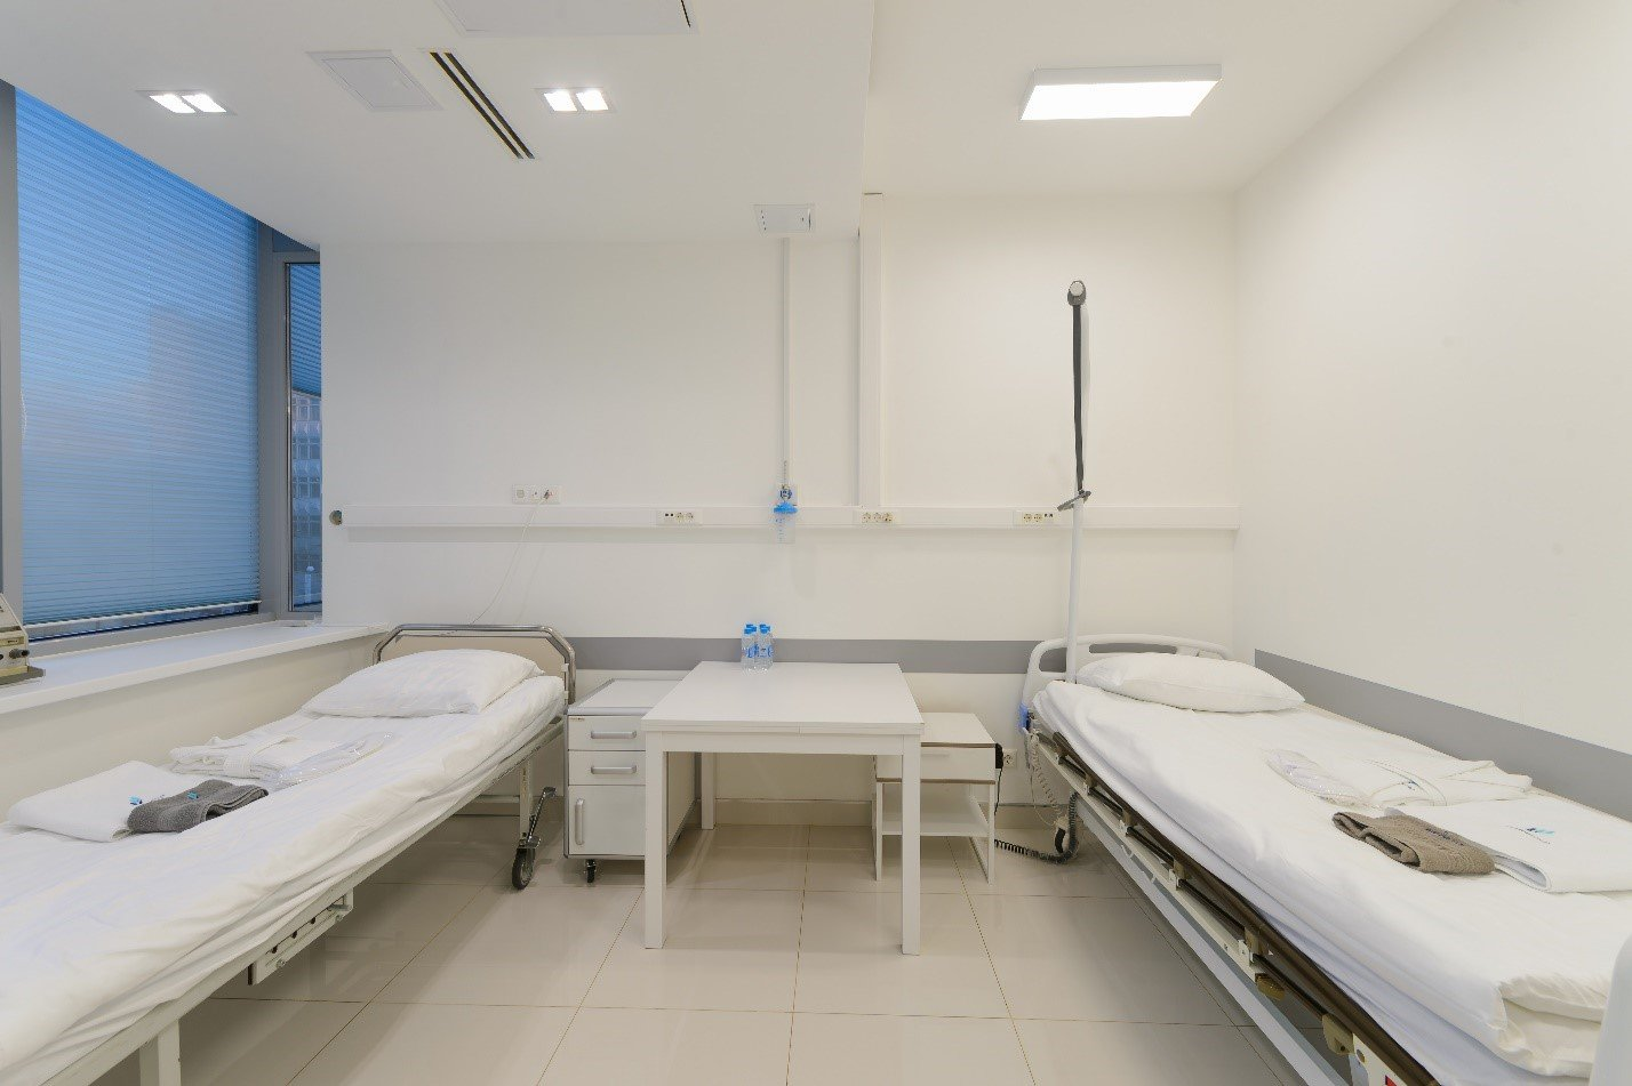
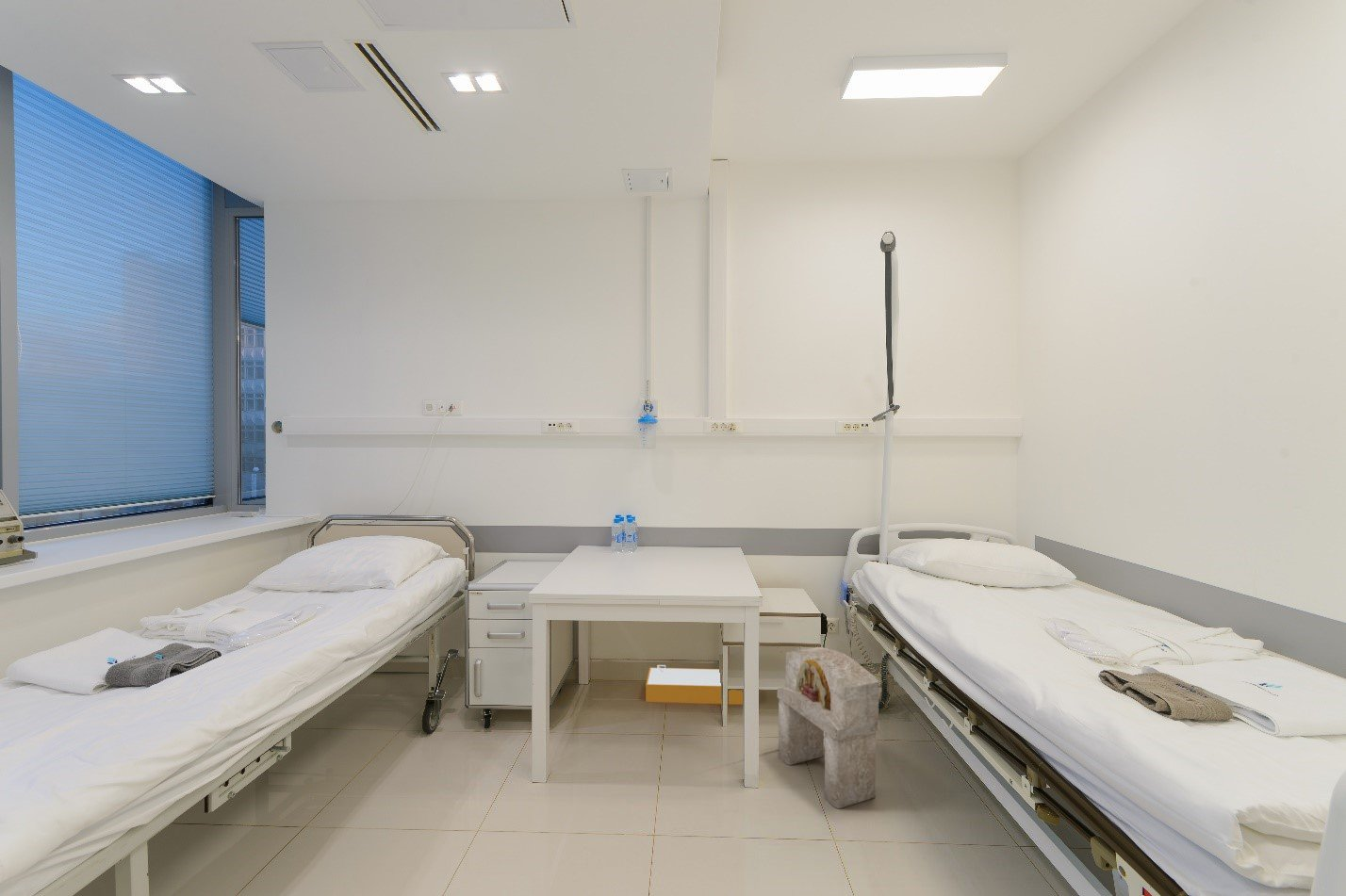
+ storage bin [645,664,744,706]
+ stool [777,646,879,809]
